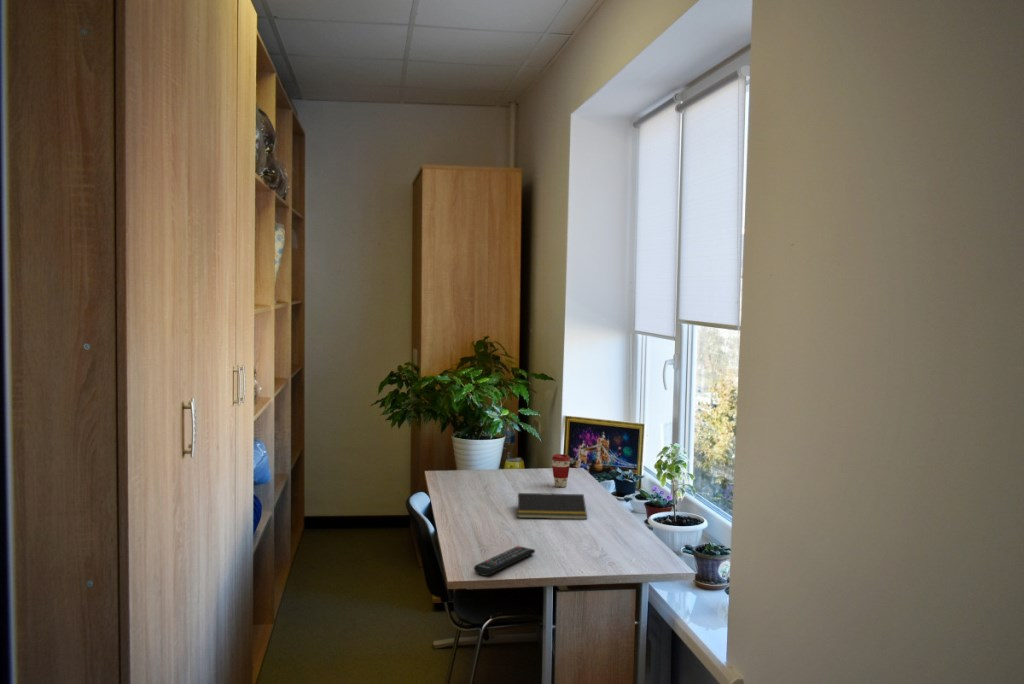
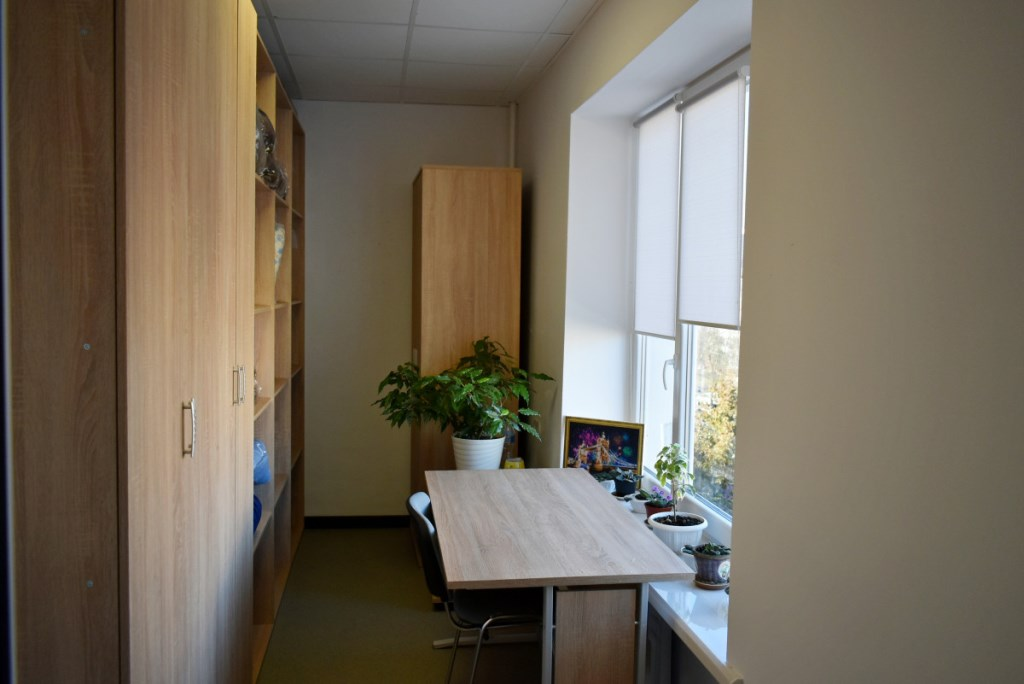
- remote control [473,545,536,577]
- notepad [515,492,588,520]
- coffee cup [551,453,572,488]
